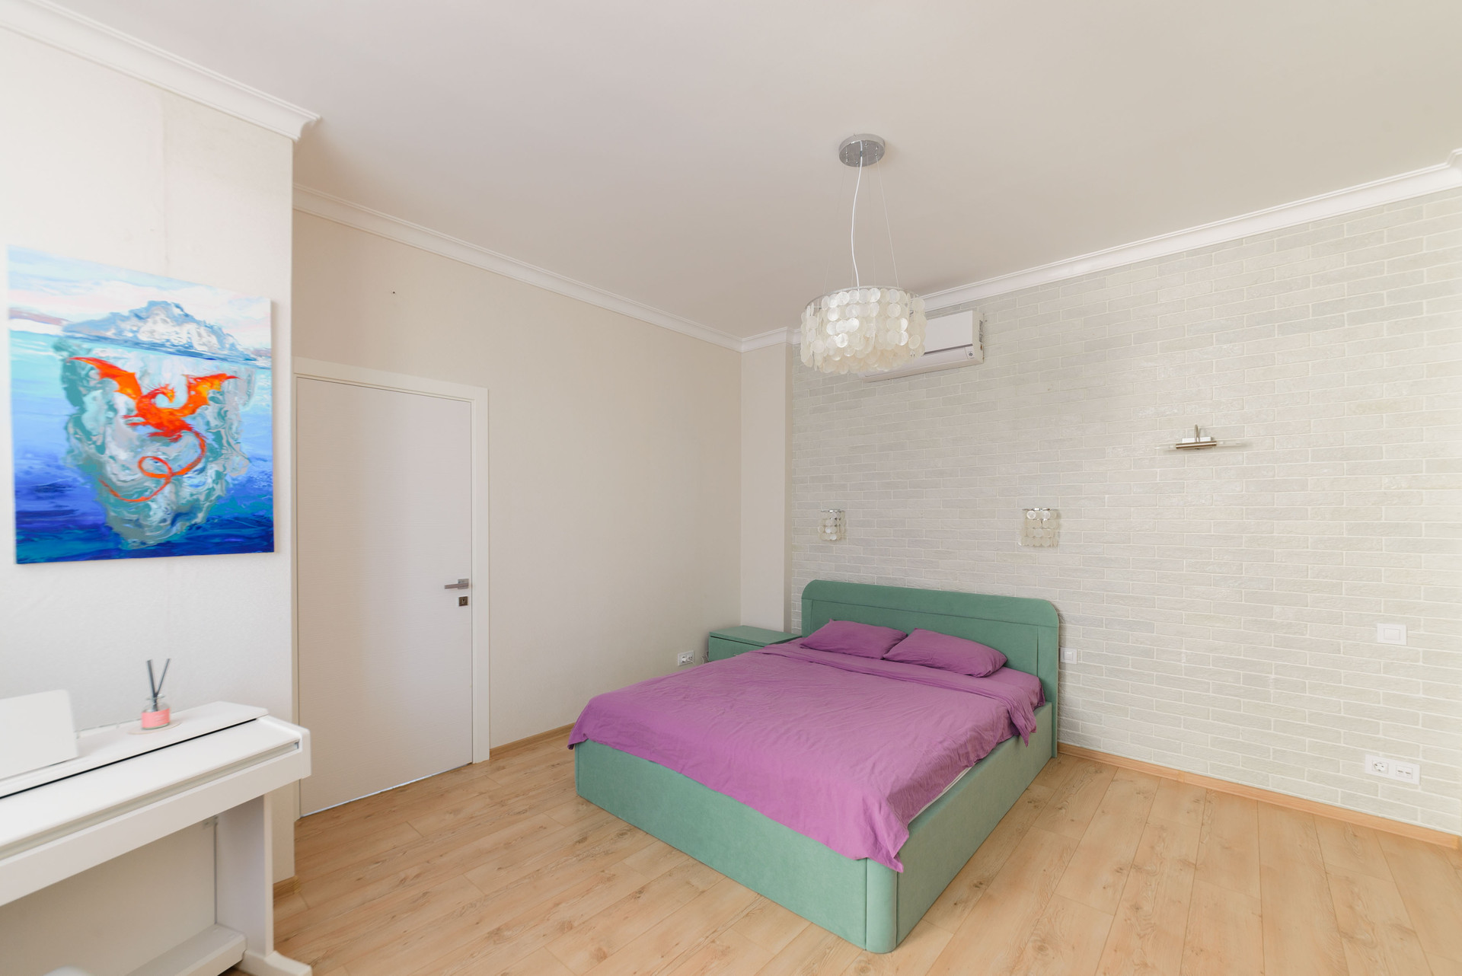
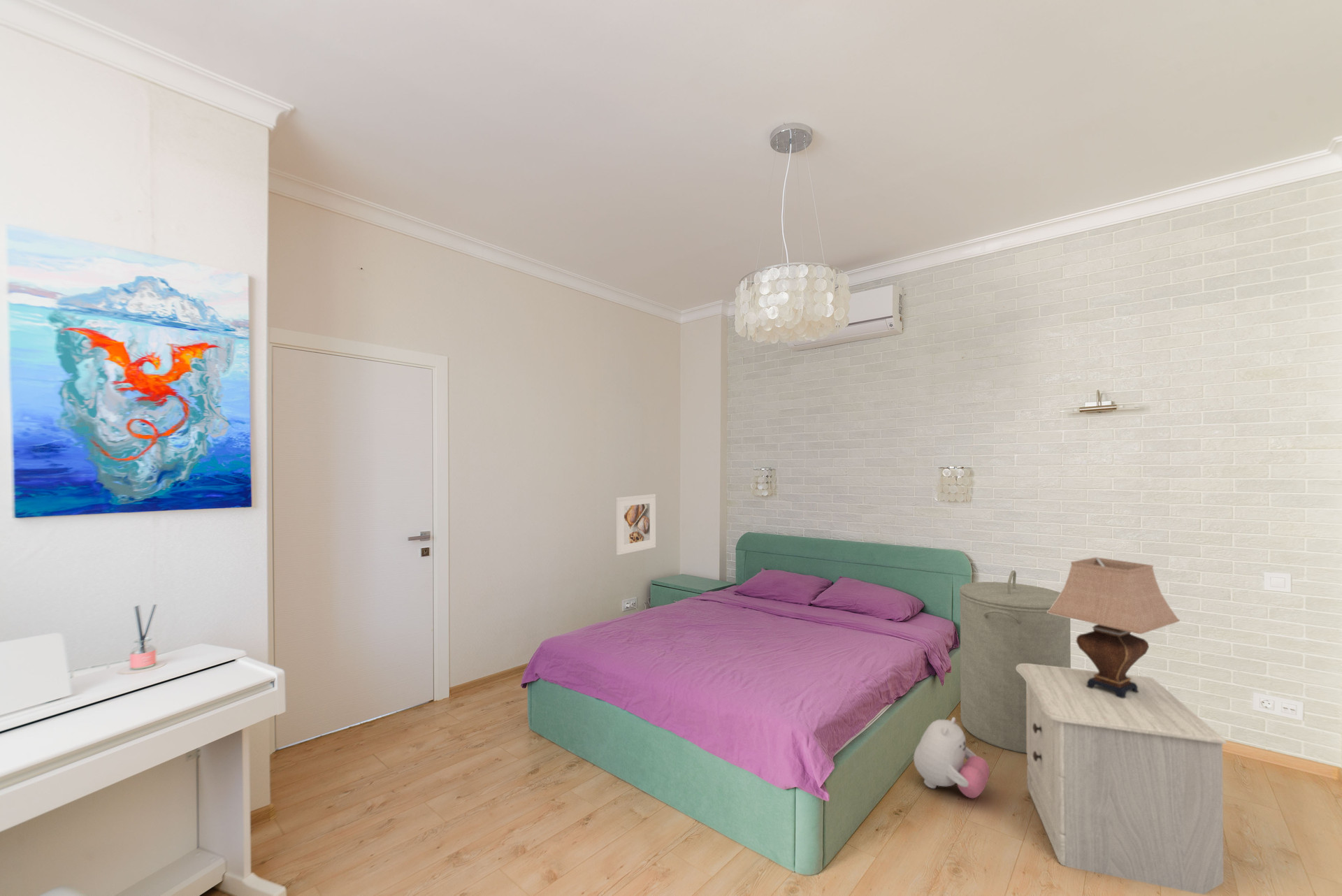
+ table lamp [1047,556,1181,699]
+ plush toy [913,716,990,799]
+ nightstand [1016,664,1227,895]
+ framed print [616,493,656,556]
+ laundry hamper [959,570,1072,754]
